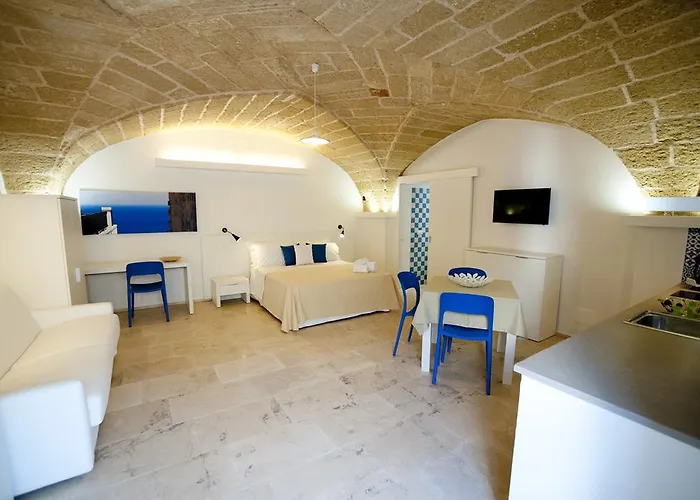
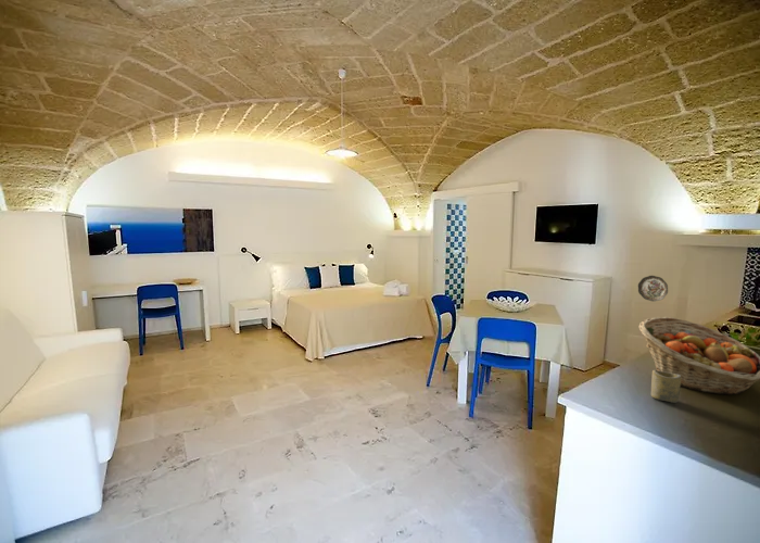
+ decorative plate [637,275,669,302]
+ fruit basket [638,316,760,395]
+ cup [650,369,681,404]
